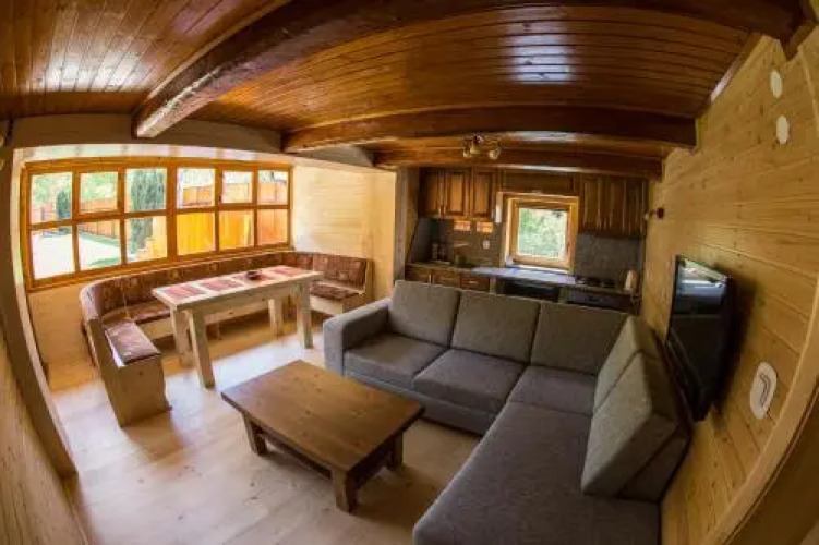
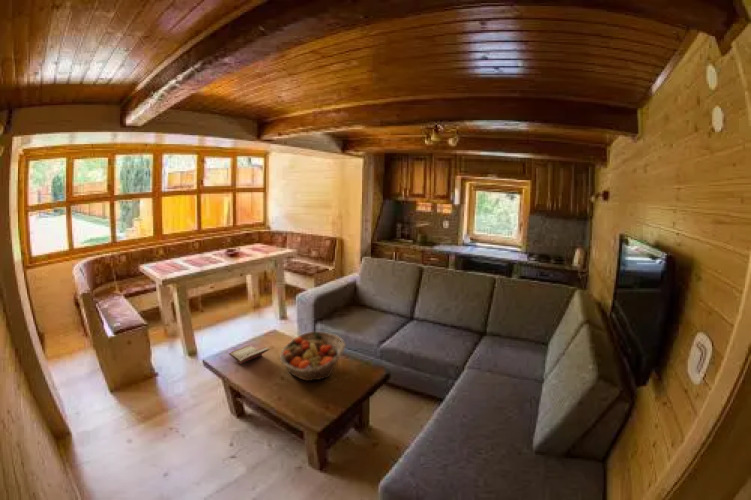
+ fruit basket [279,330,346,382]
+ book [228,344,271,365]
